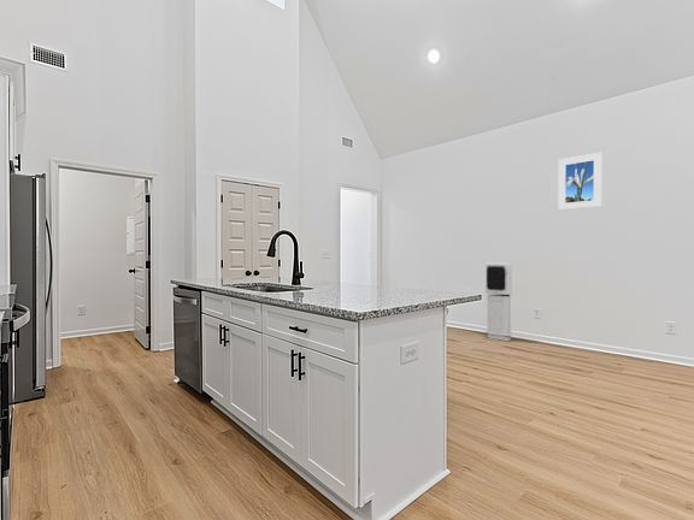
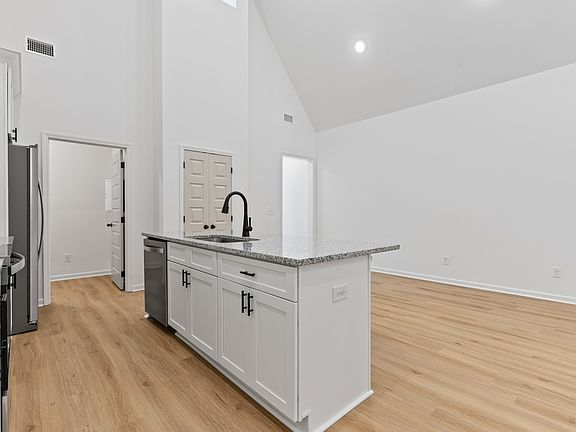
- air purifier [484,261,513,342]
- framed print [558,152,602,211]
